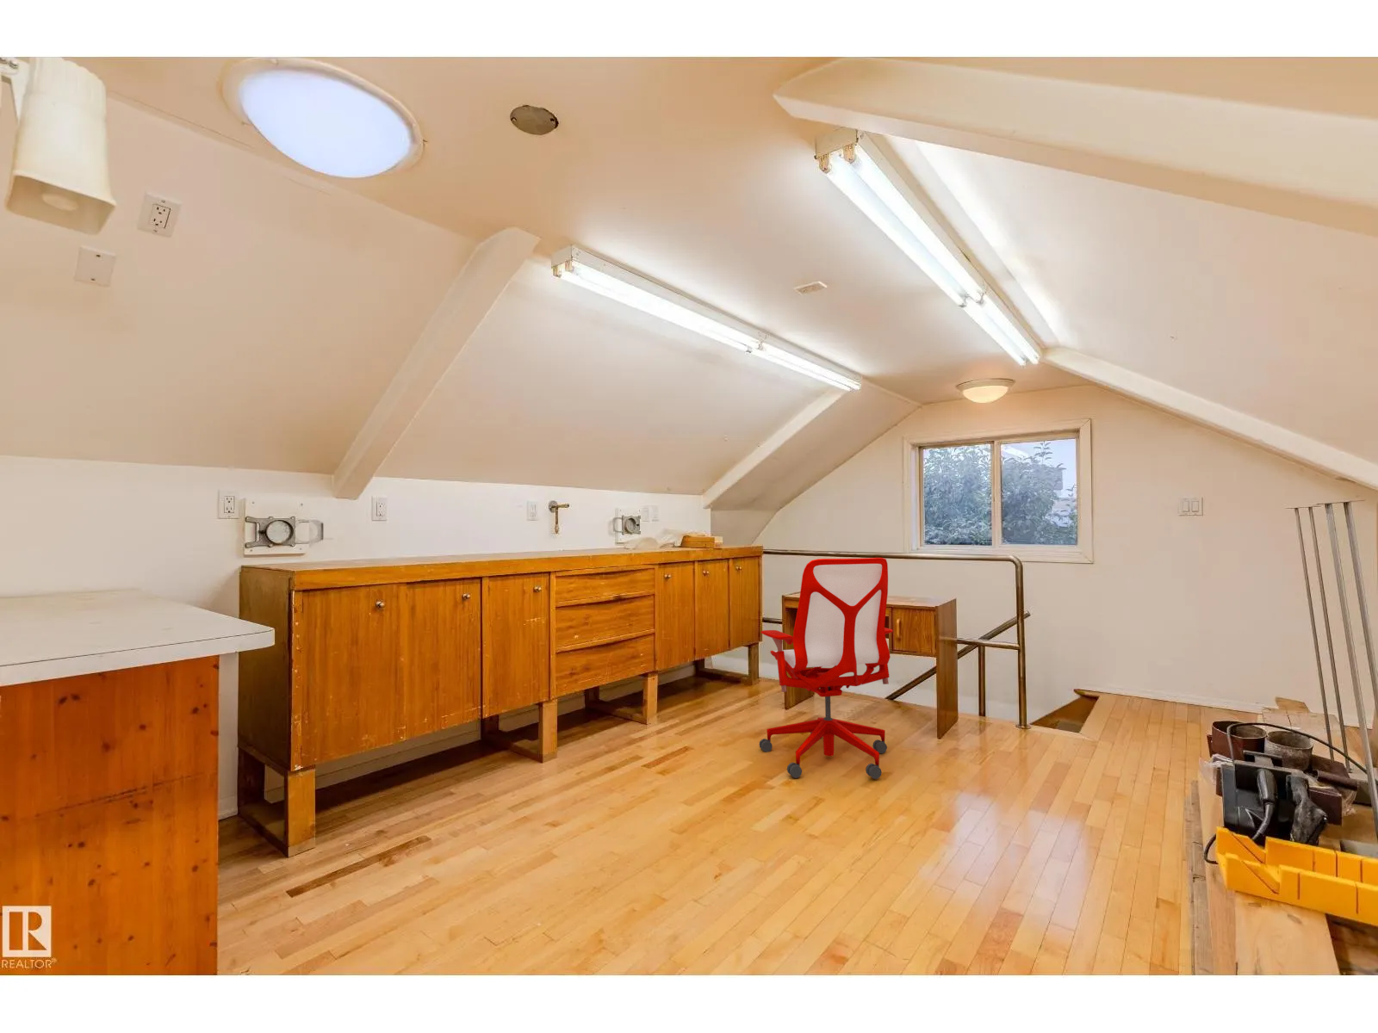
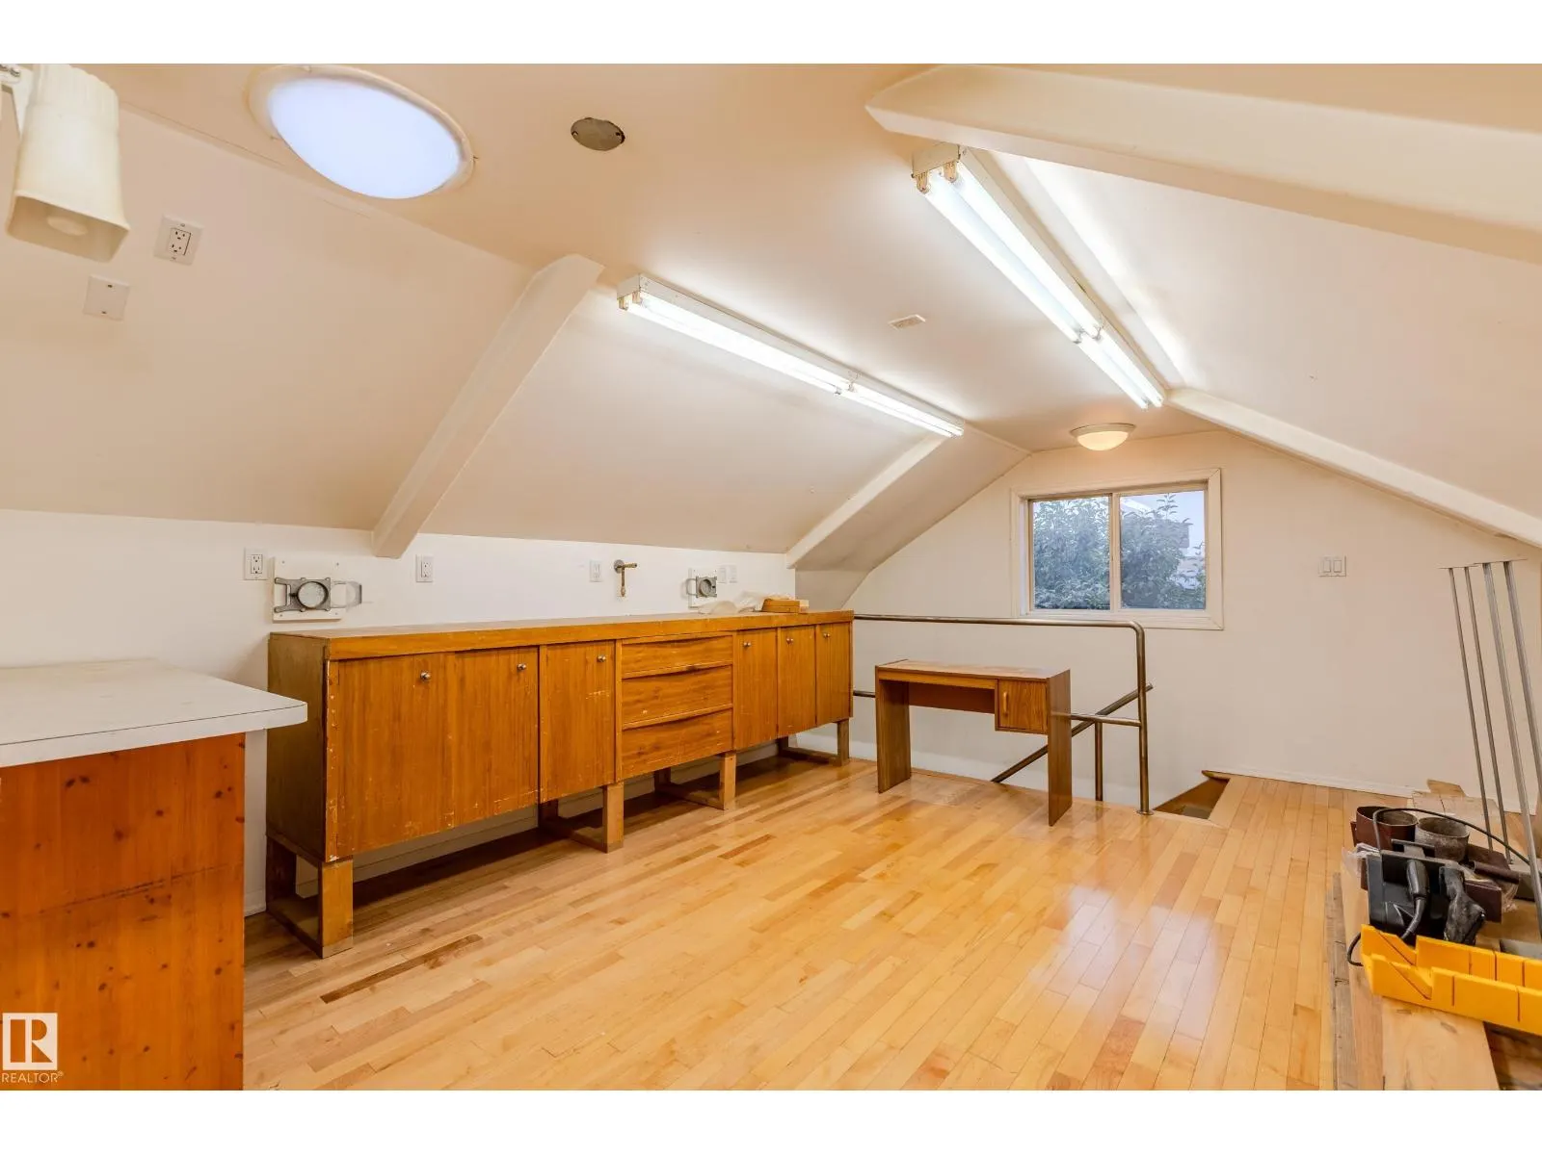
- office chair [757,557,893,780]
